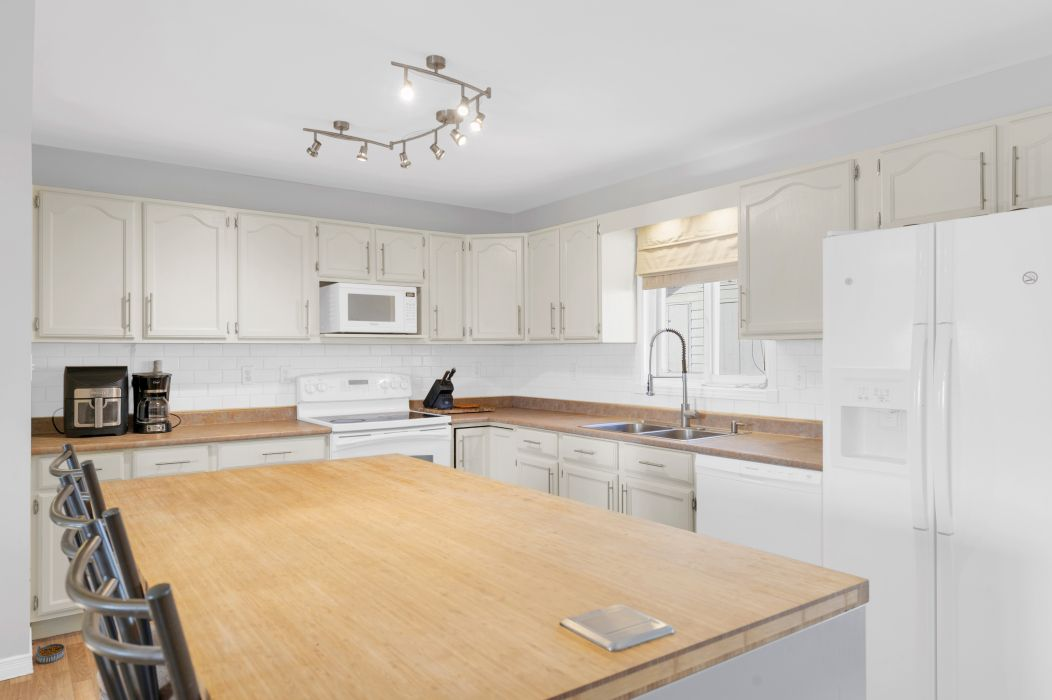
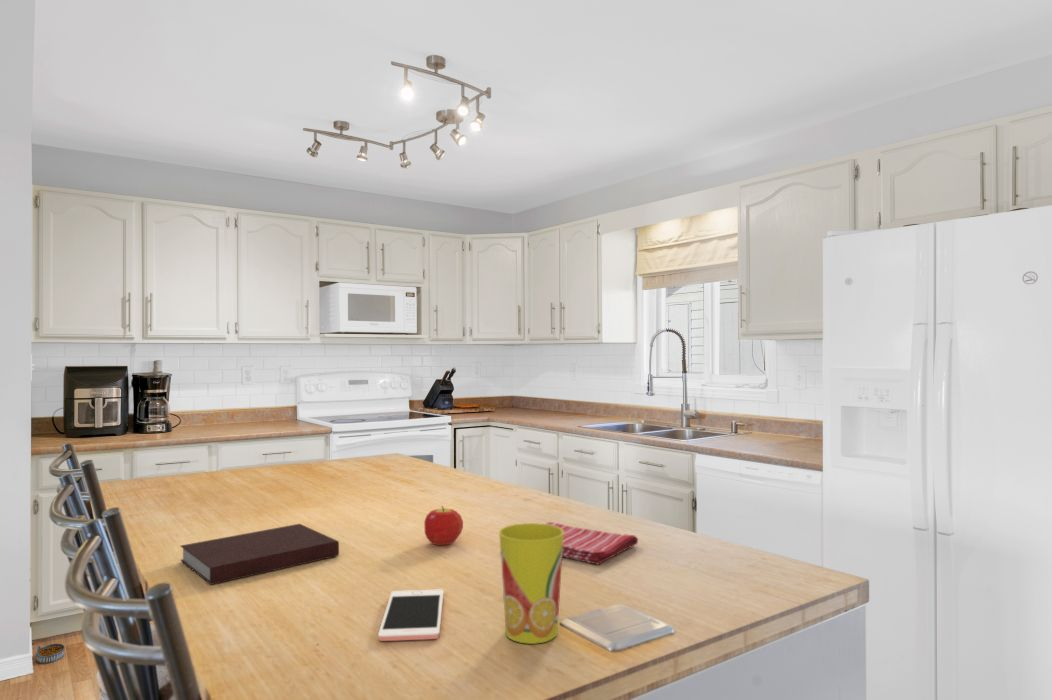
+ fruit [423,505,464,546]
+ notebook [179,523,340,586]
+ cell phone [377,589,444,642]
+ cup [498,522,564,645]
+ dish towel [545,521,639,566]
